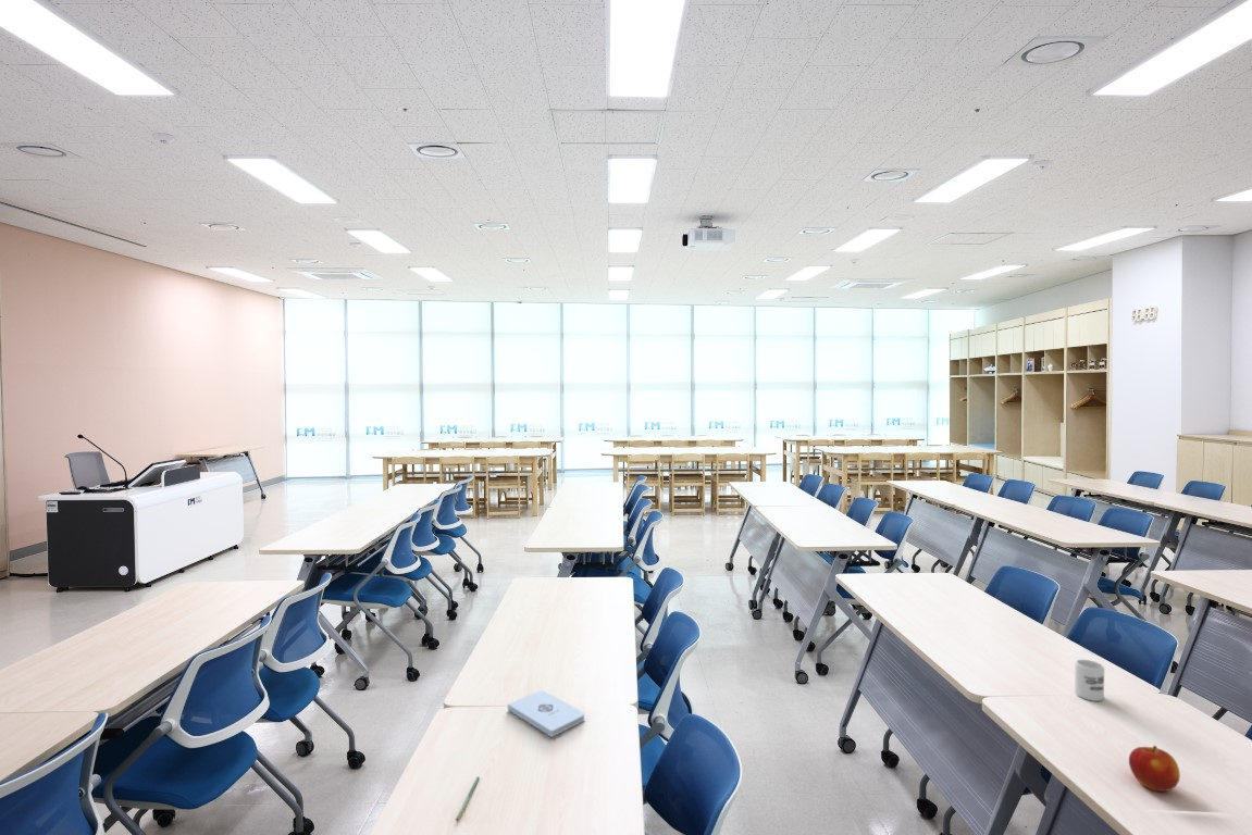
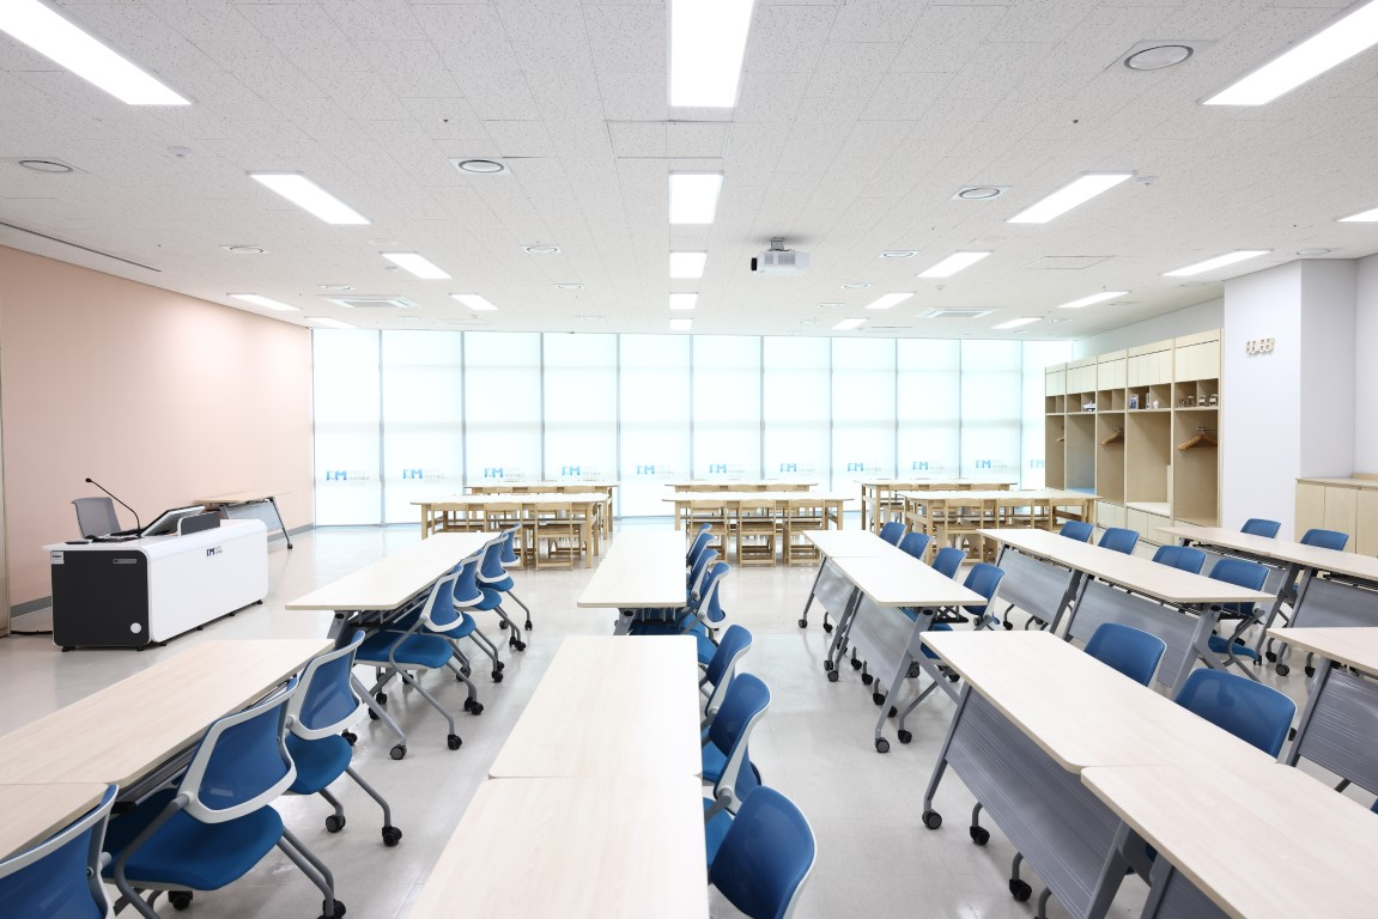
- apple [1128,745,1181,793]
- cup [1074,659,1105,702]
- notepad [507,689,585,738]
- pen [455,775,481,822]
